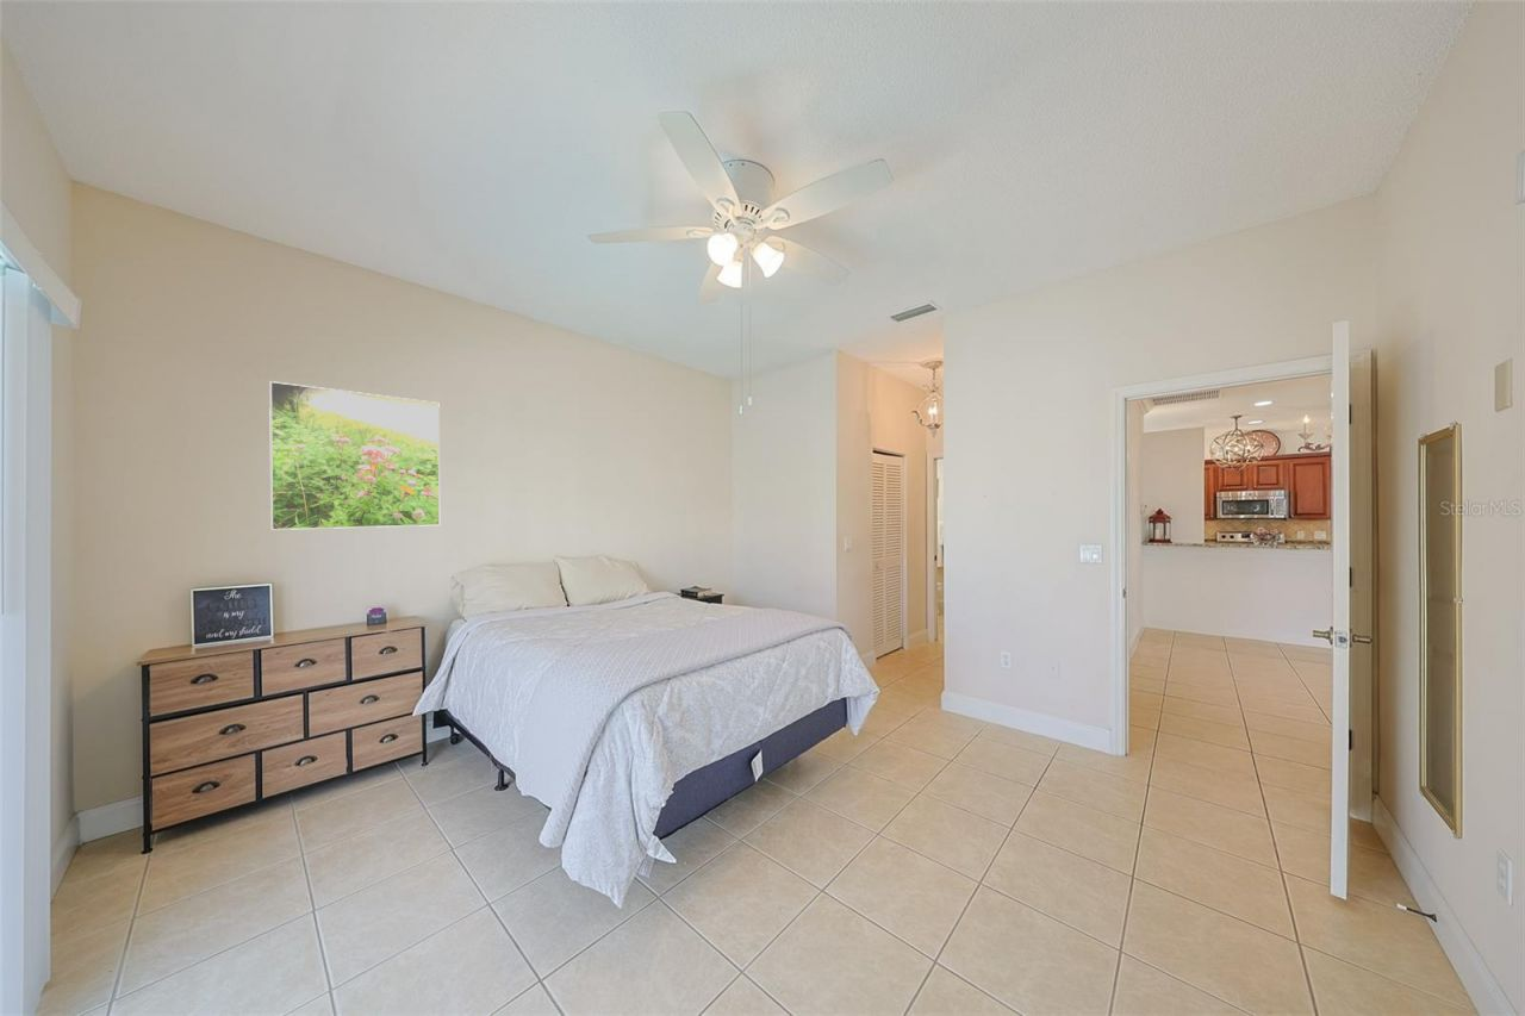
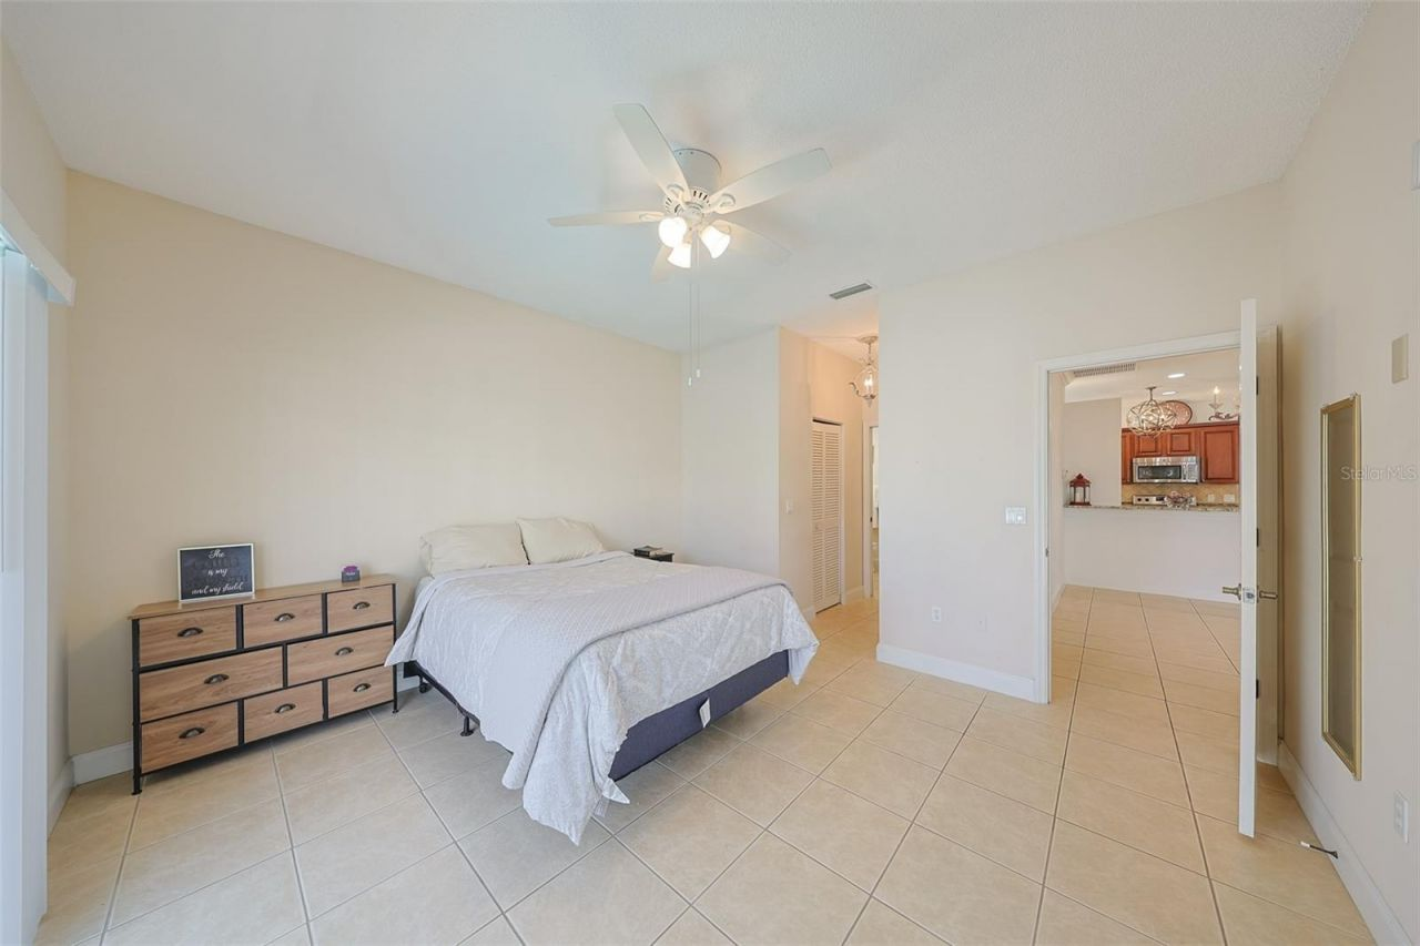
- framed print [268,380,441,531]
